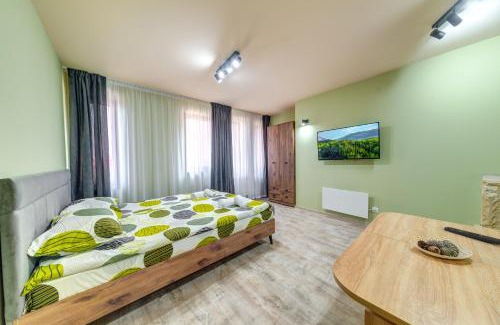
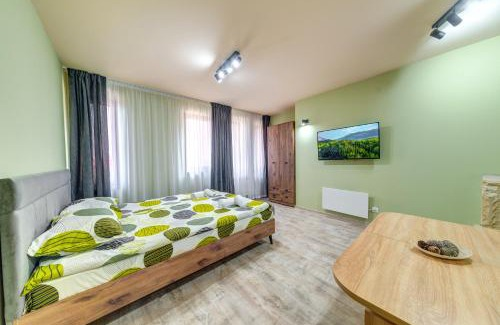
- remote control [443,226,500,246]
